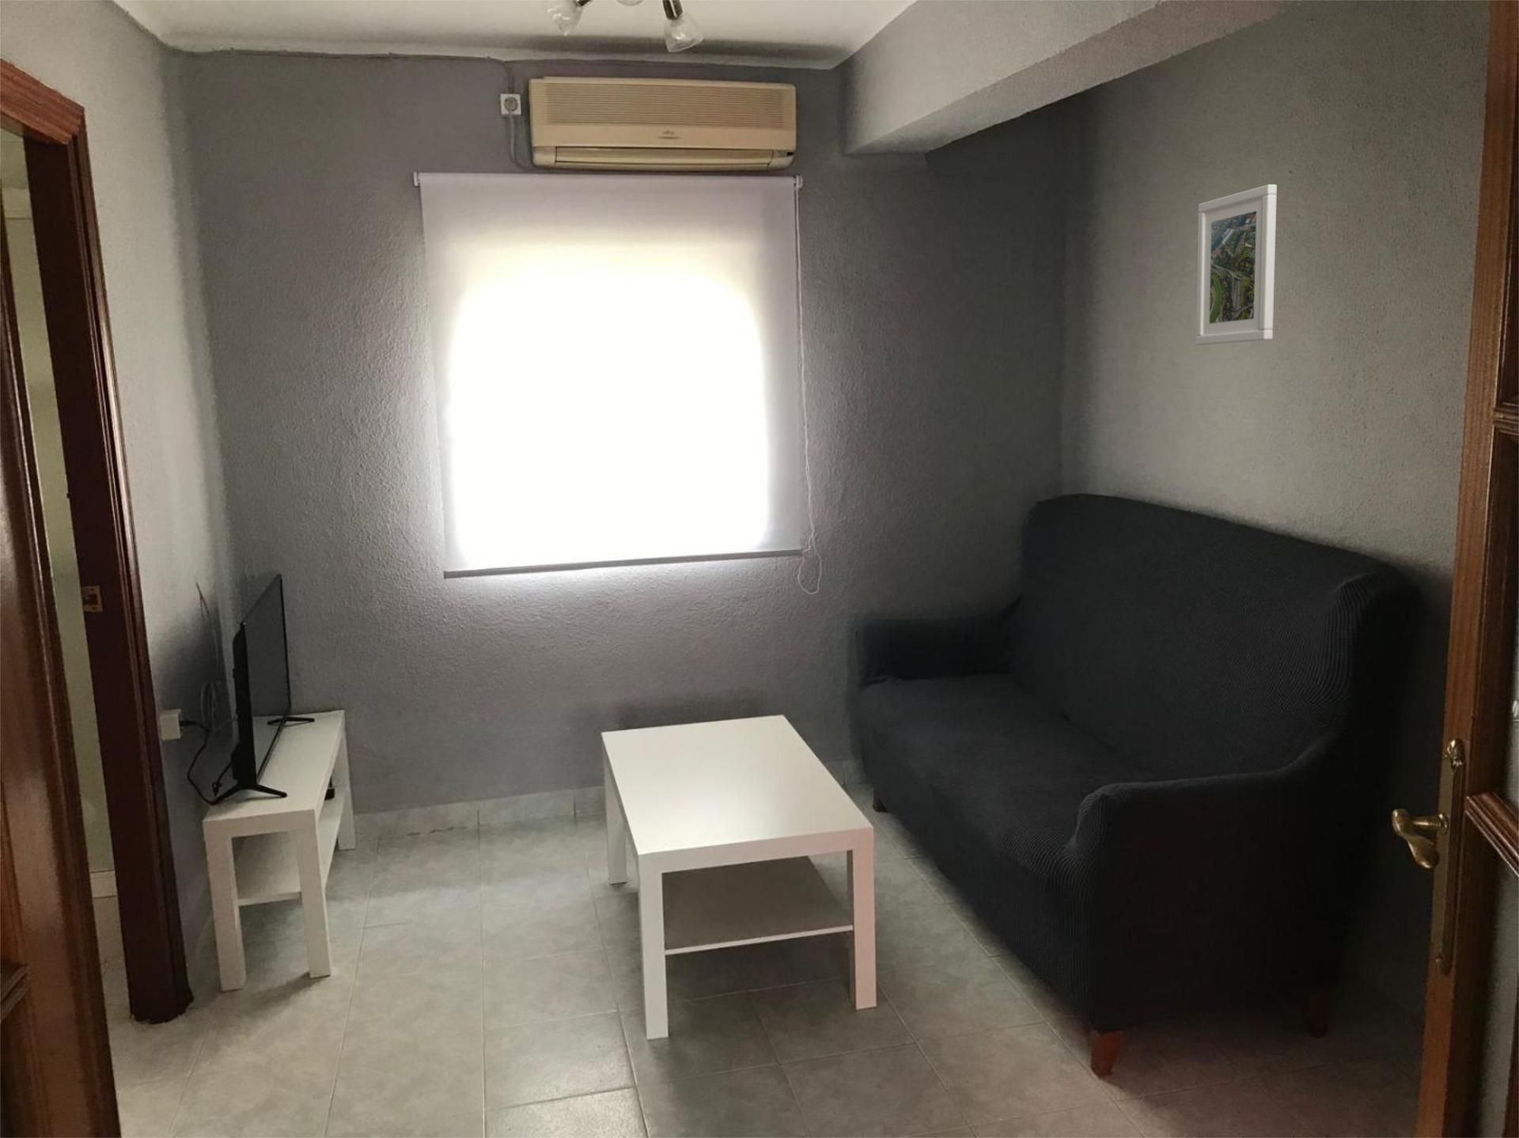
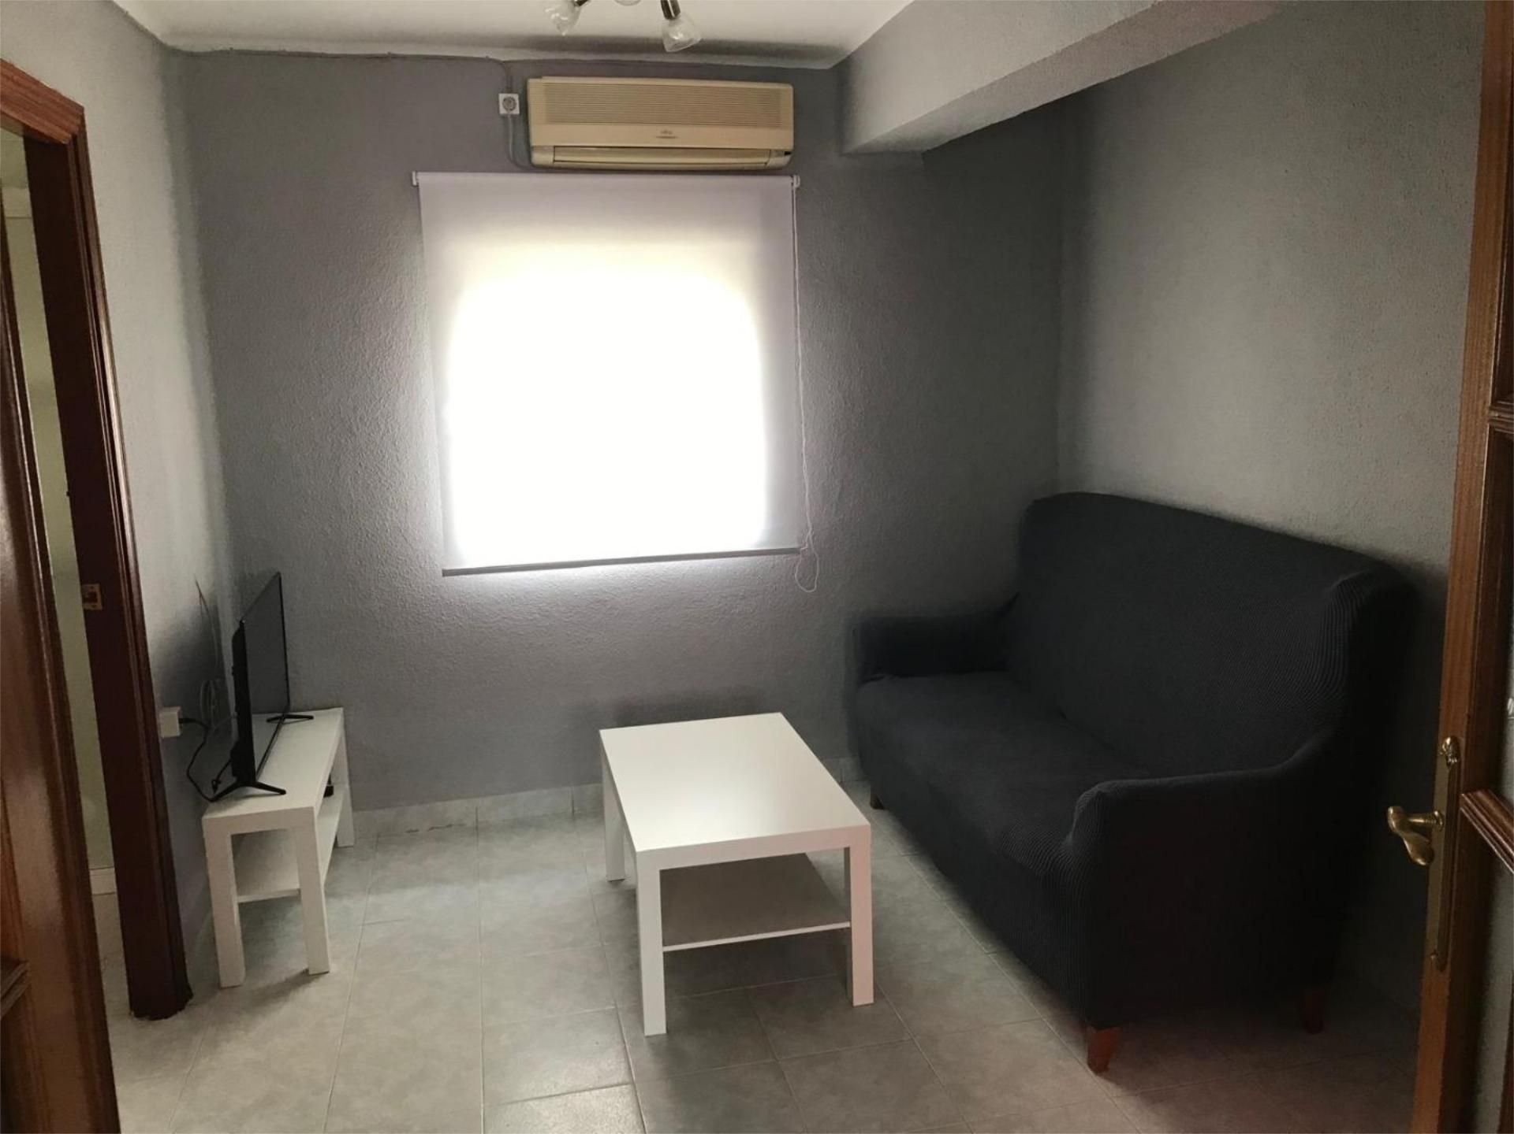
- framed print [1195,183,1277,347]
